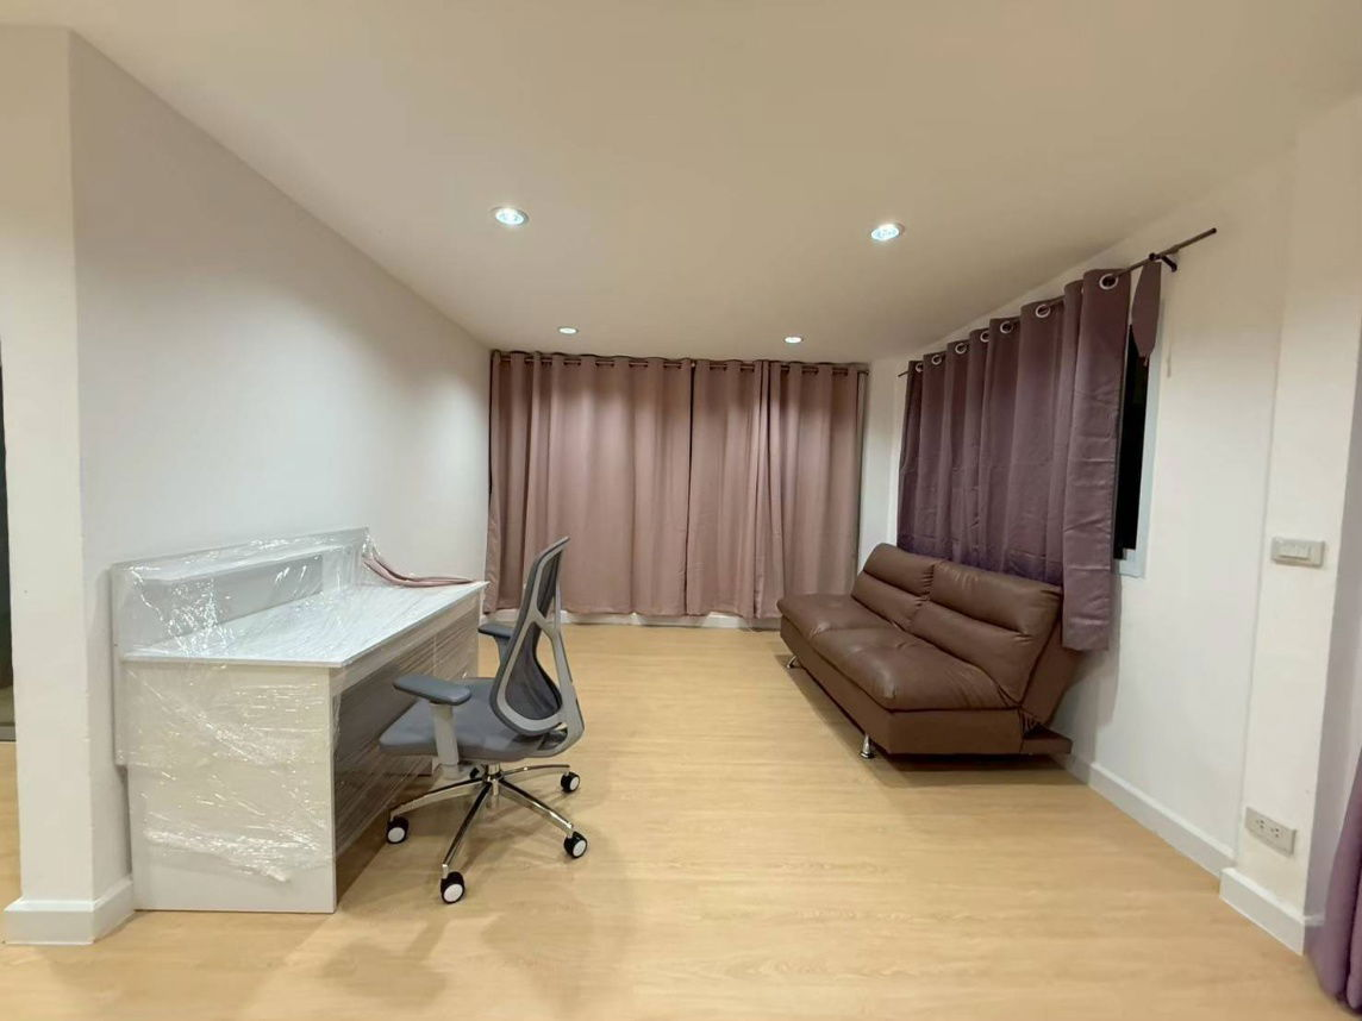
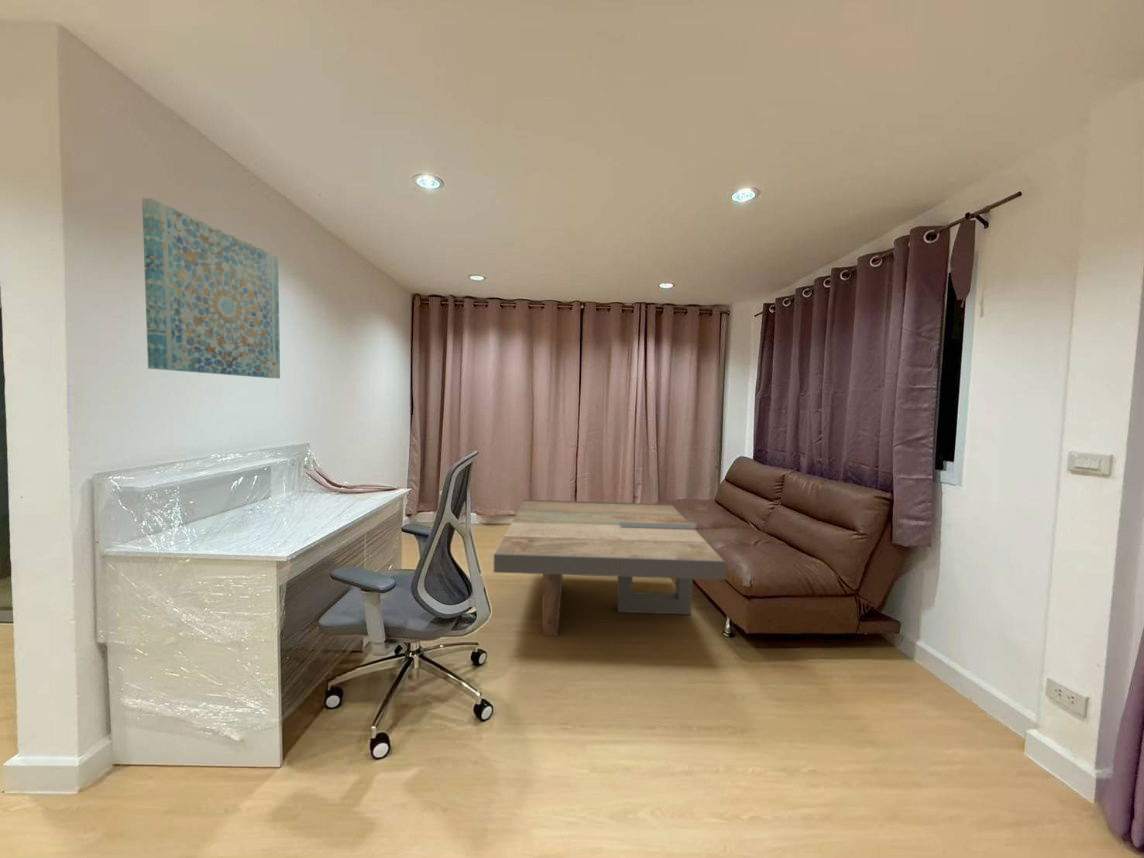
+ wall art [141,197,281,379]
+ coffee table [493,499,727,637]
